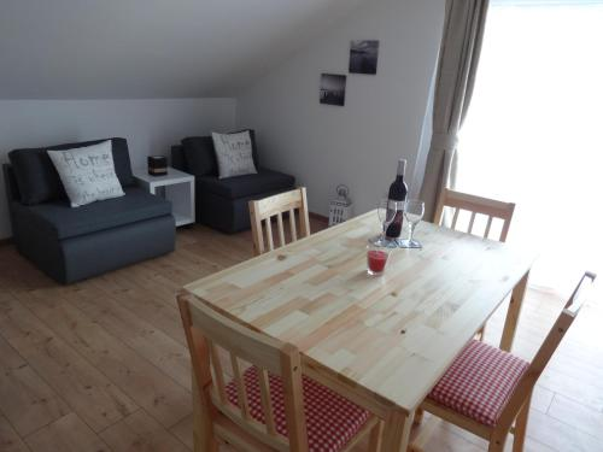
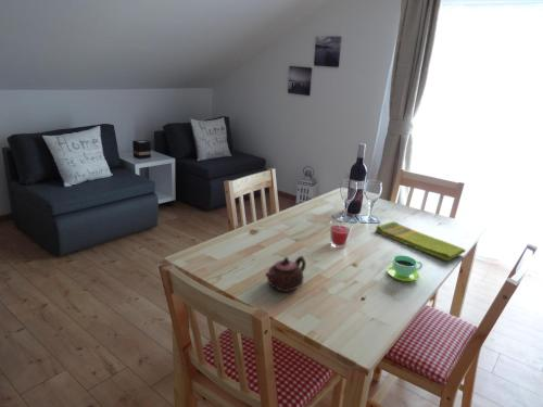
+ dish towel [375,220,467,262]
+ teapot [264,255,307,293]
+ cup [387,254,424,282]
